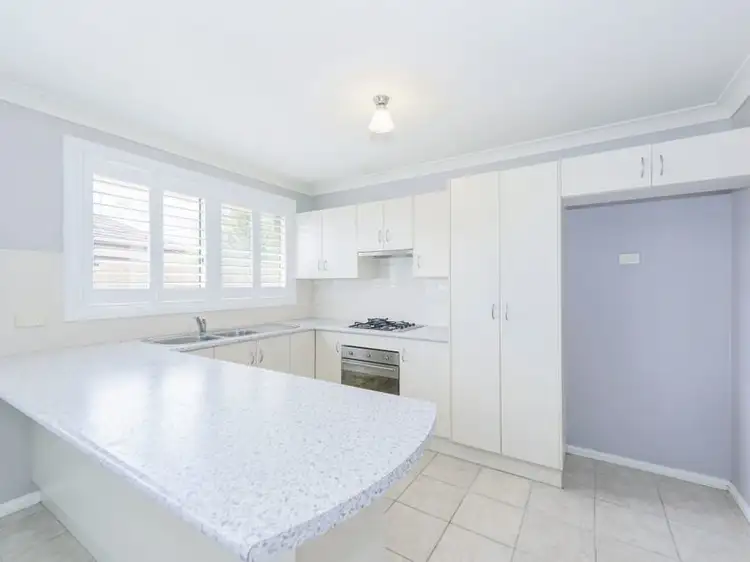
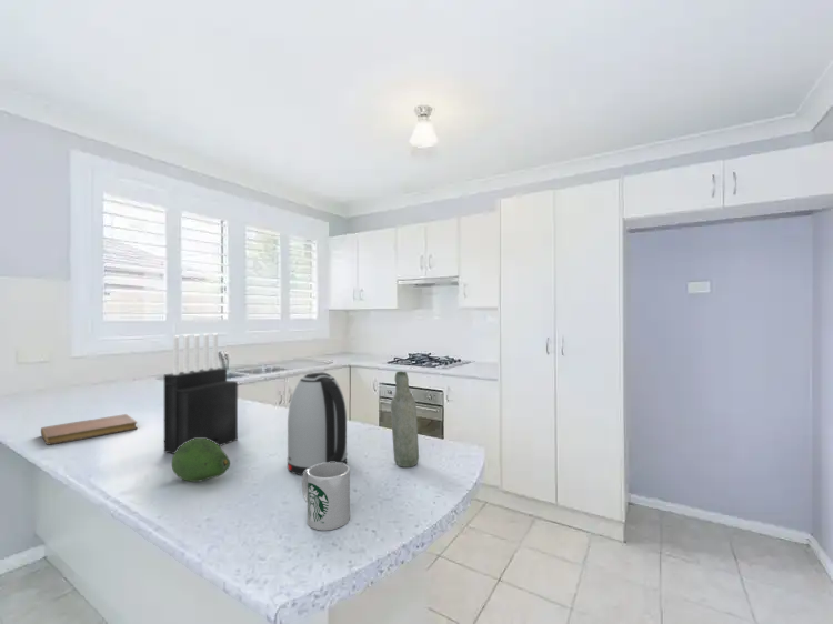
+ knife block [163,332,239,455]
+ fruit [171,439,231,483]
+ notebook [40,413,139,446]
+ kettle [285,372,349,476]
+ mug [301,462,351,531]
+ bottle [390,371,420,469]
